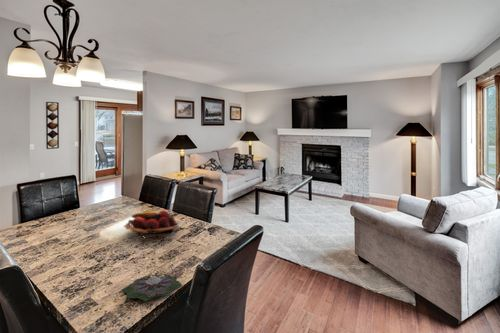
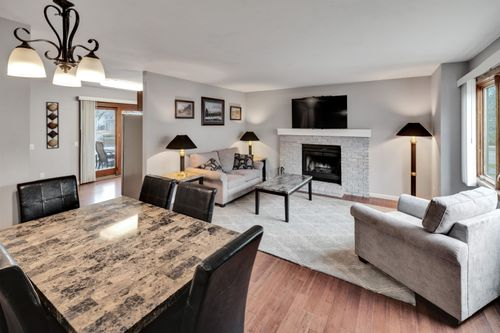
- fruit basket [123,210,179,239]
- flower [121,273,183,302]
